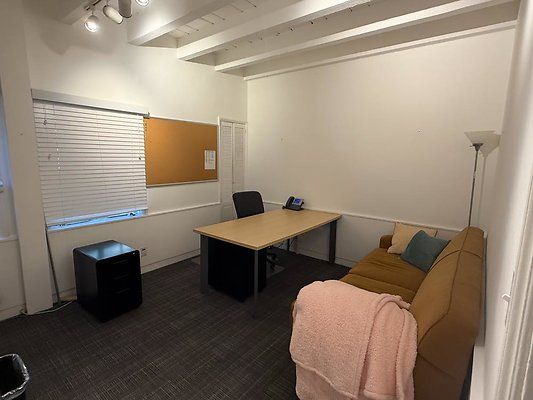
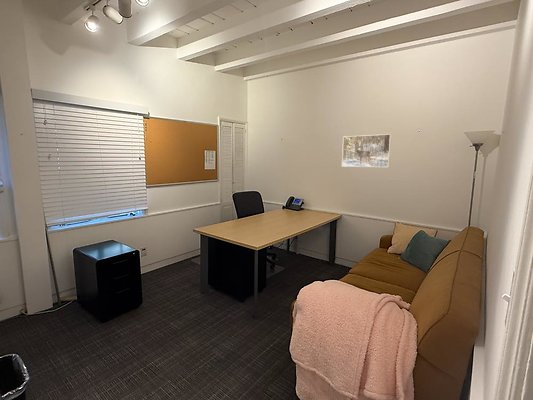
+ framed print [341,133,392,168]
